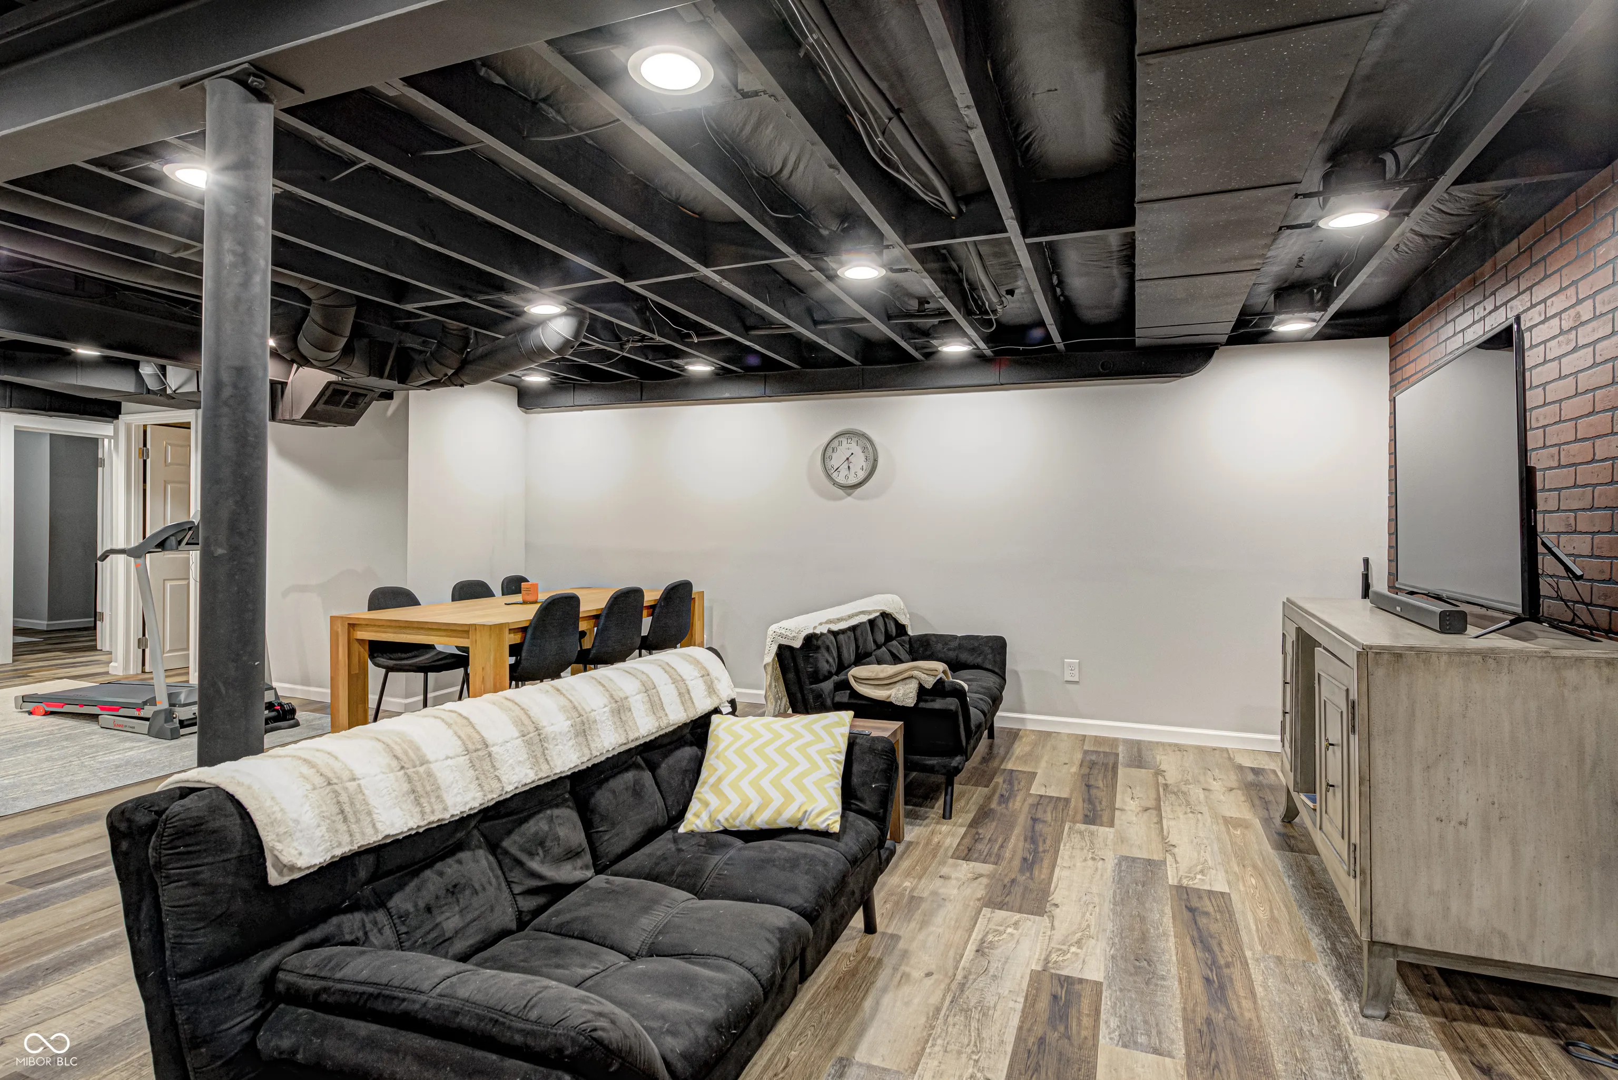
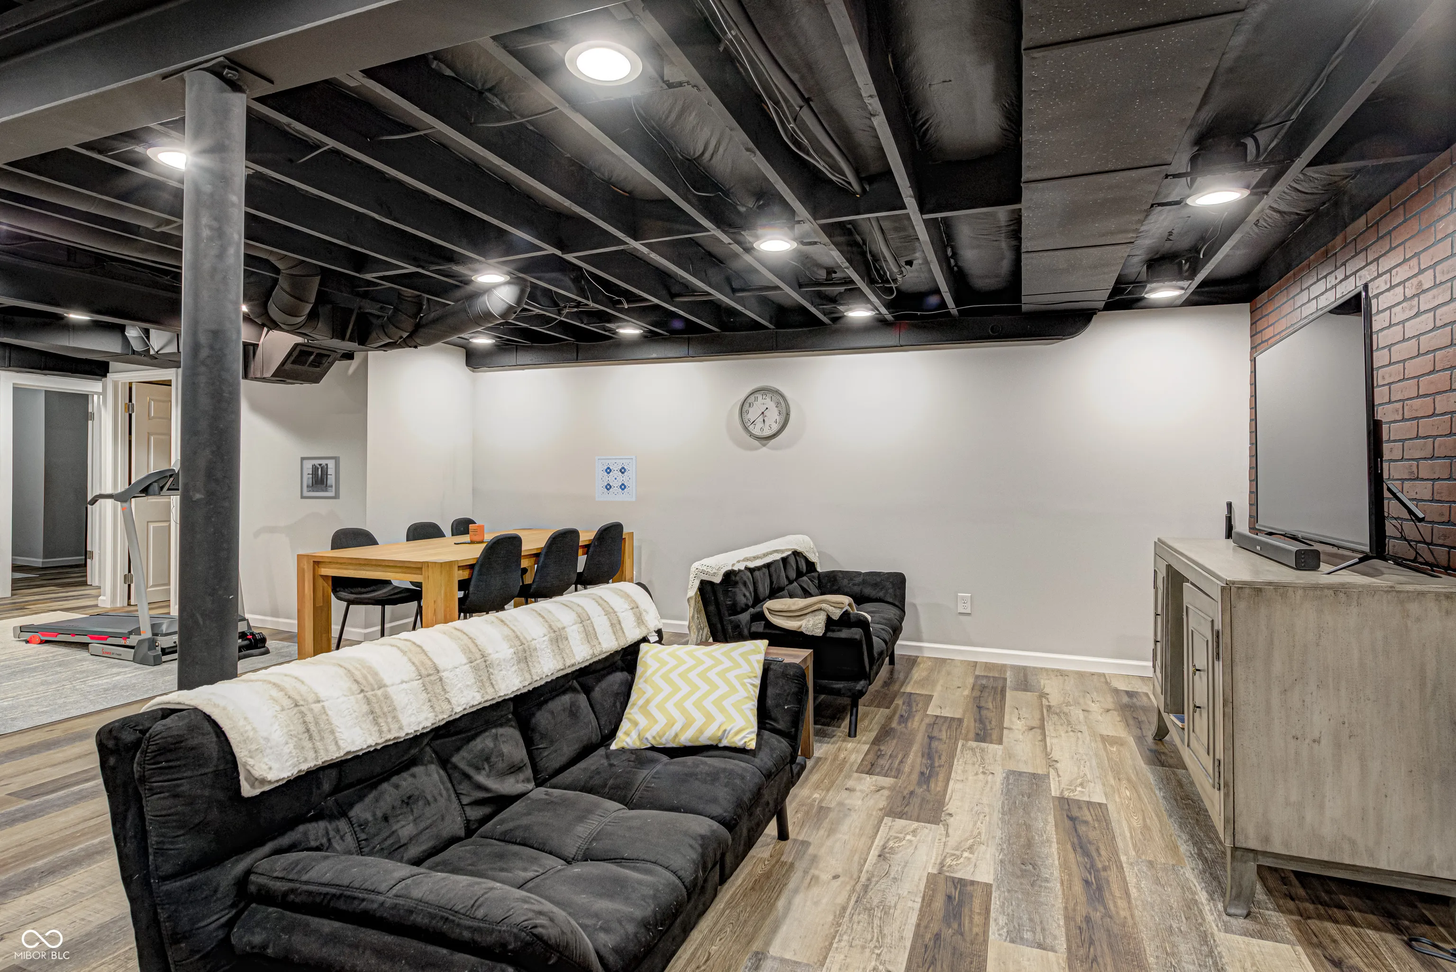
+ wall art [596,456,638,501]
+ wall art [301,456,341,500]
